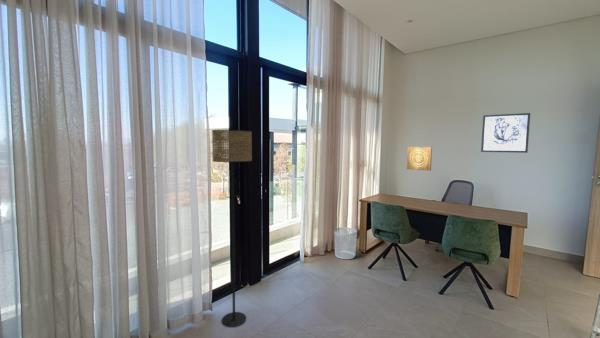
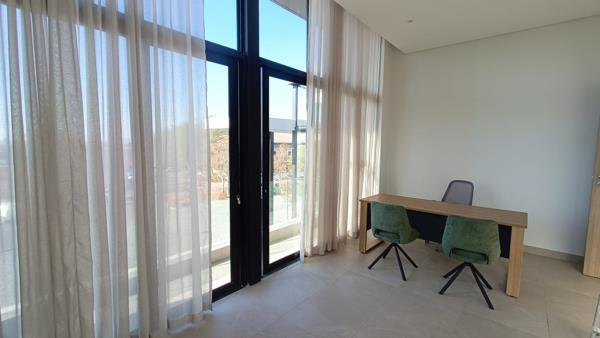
- wall art [480,112,531,154]
- floor lamp [211,129,253,328]
- wall art [406,146,433,172]
- waste bin [333,226,358,260]
